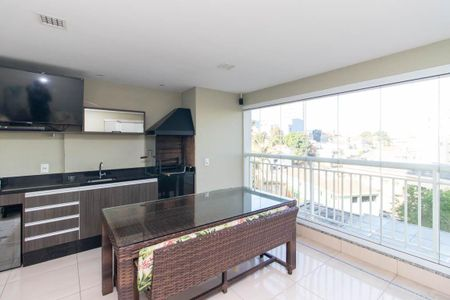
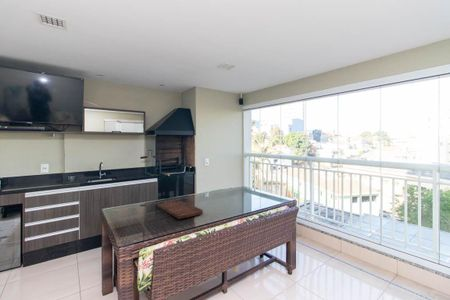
+ cutting board [156,200,204,220]
